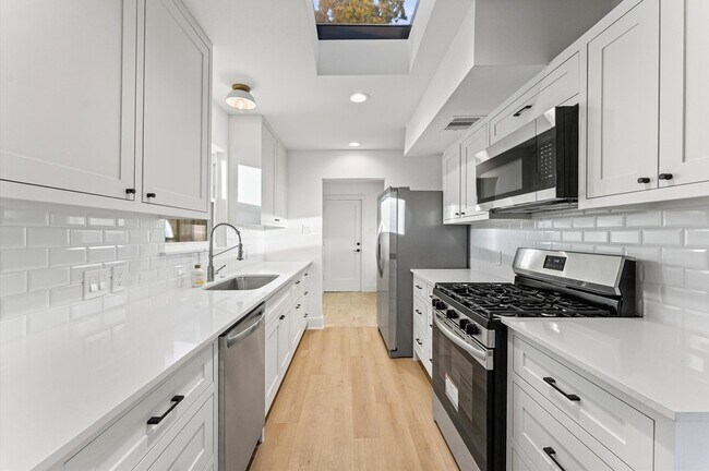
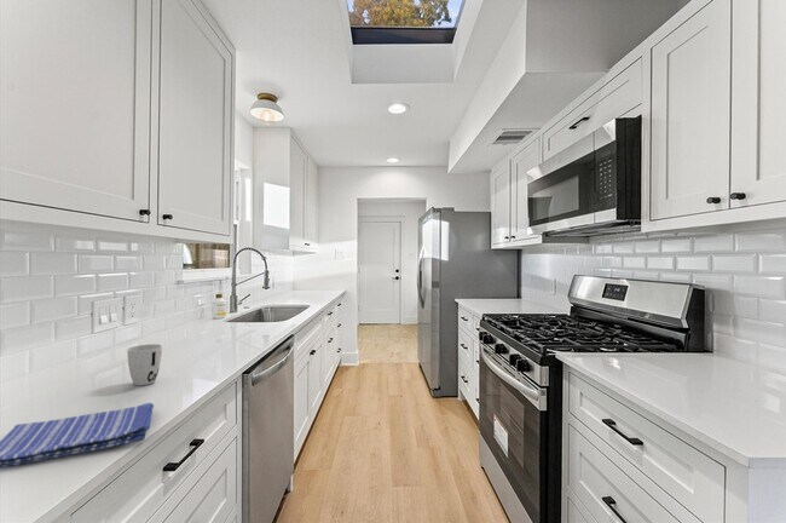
+ cup [126,343,163,386]
+ dish towel [0,402,155,470]
